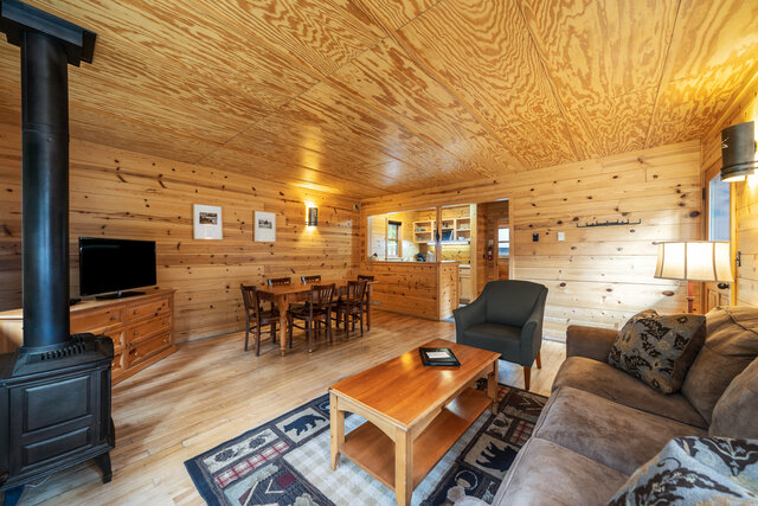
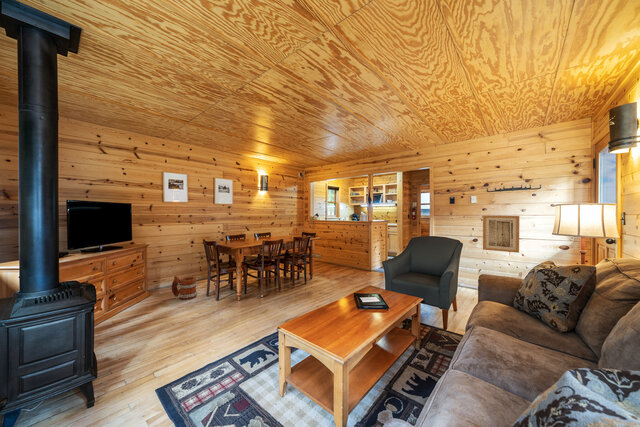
+ wall art [482,215,520,254]
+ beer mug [170,275,198,301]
